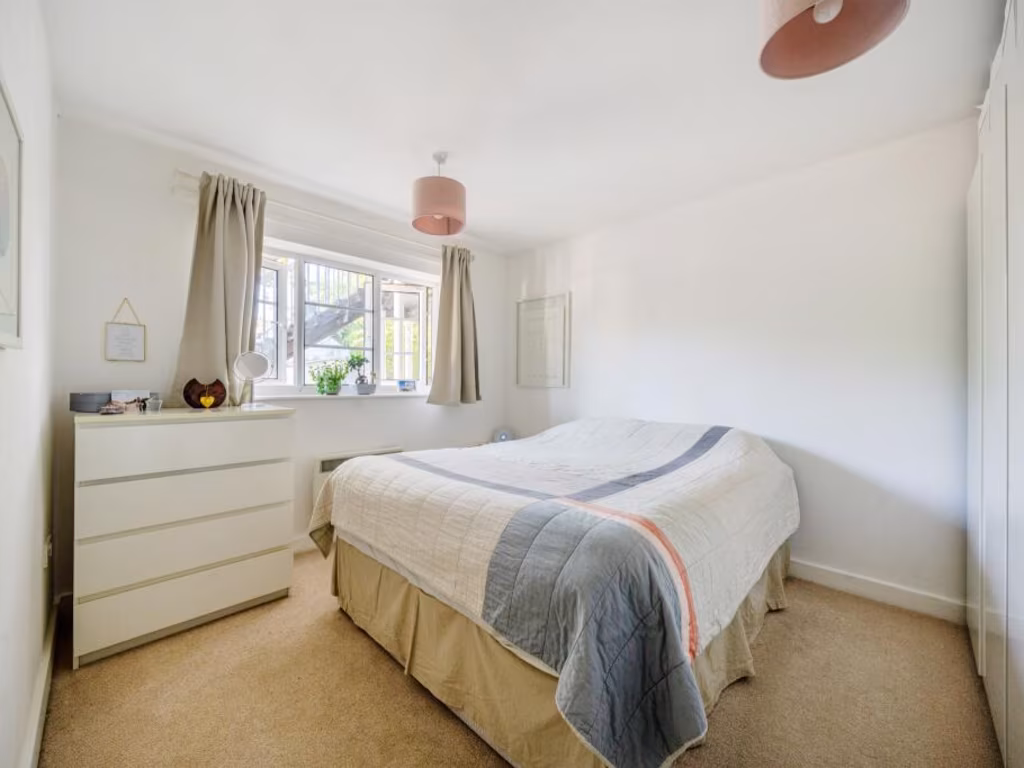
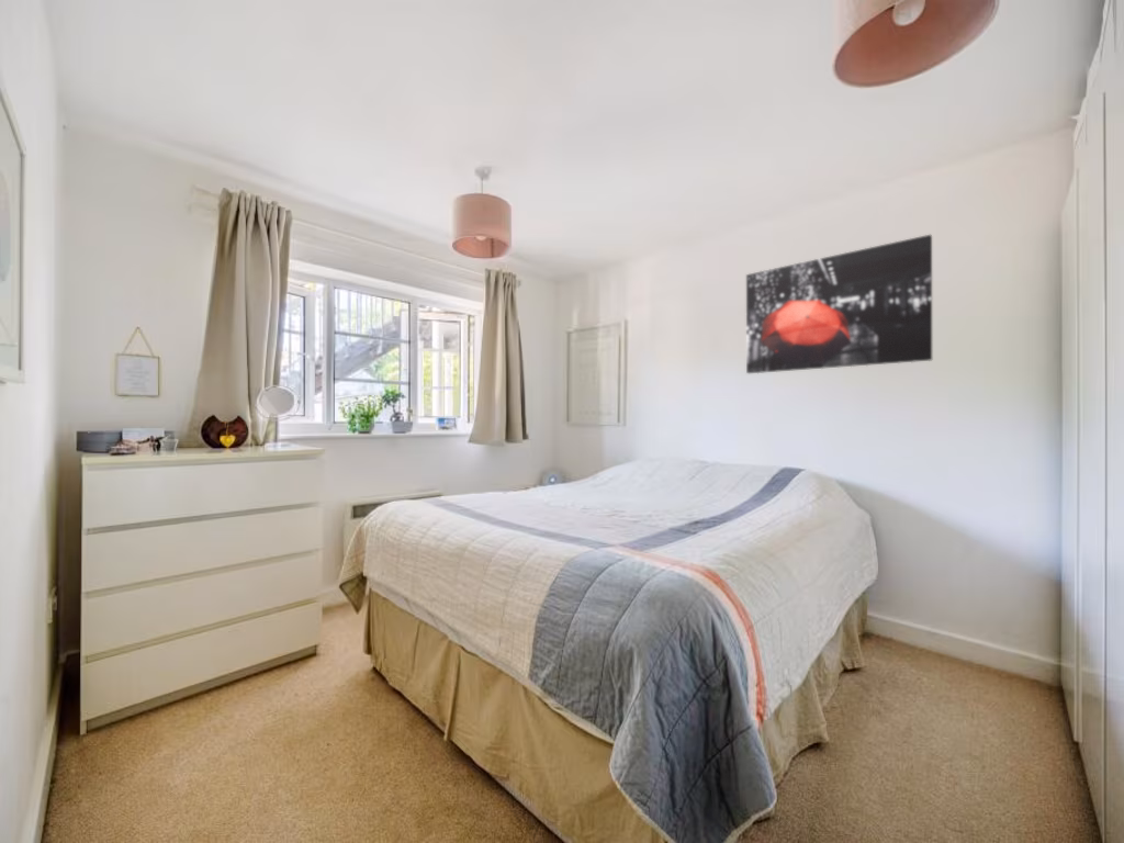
+ wall art [745,234,933,374]
